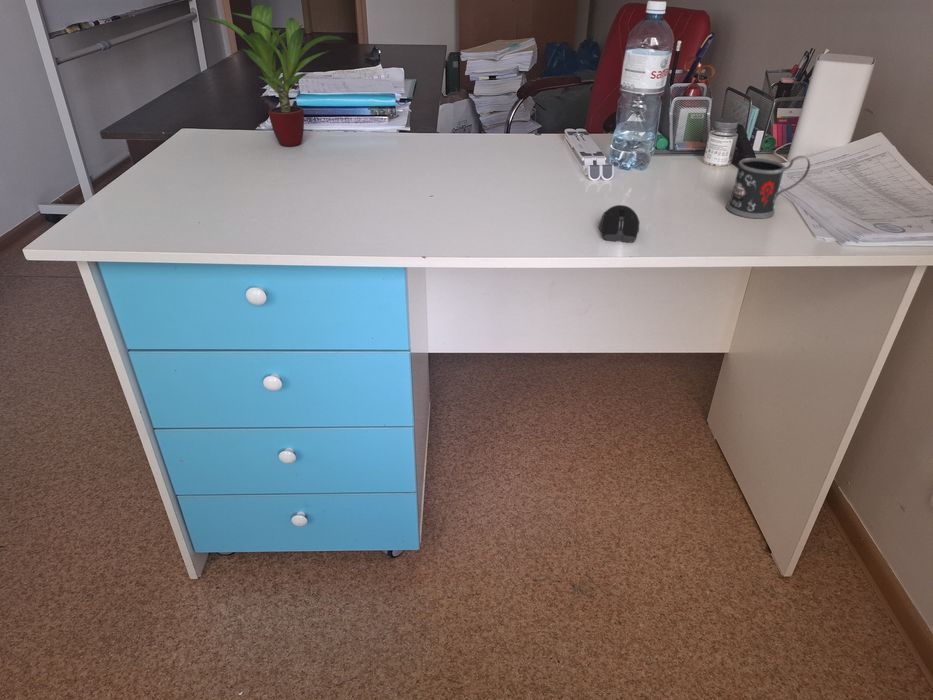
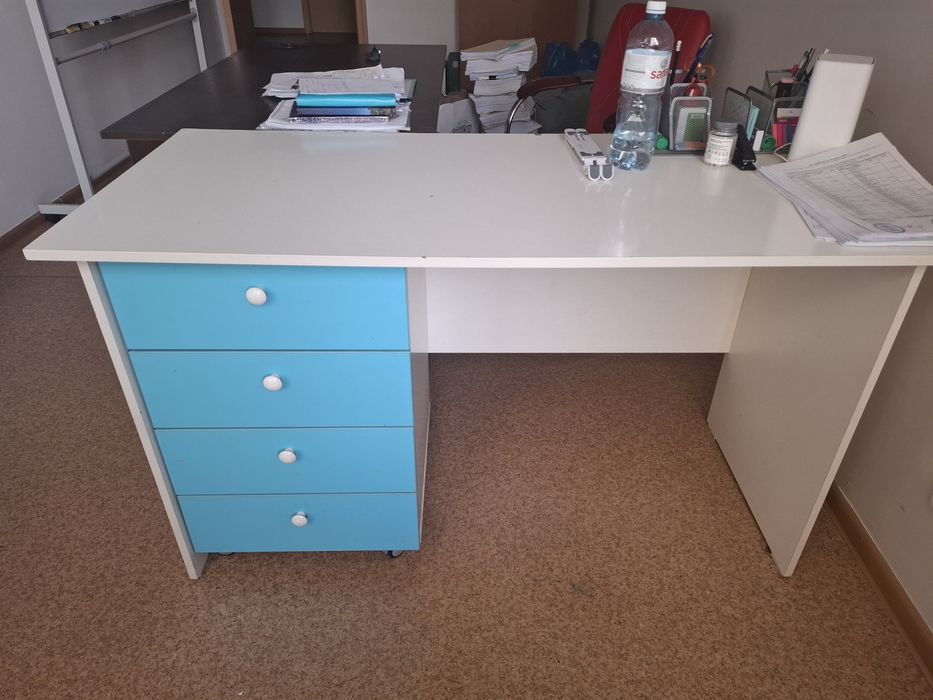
- computer mouse [598,204,641,243]
- mug [725,155,811,219]
- potted plant [202,4,346,147]
